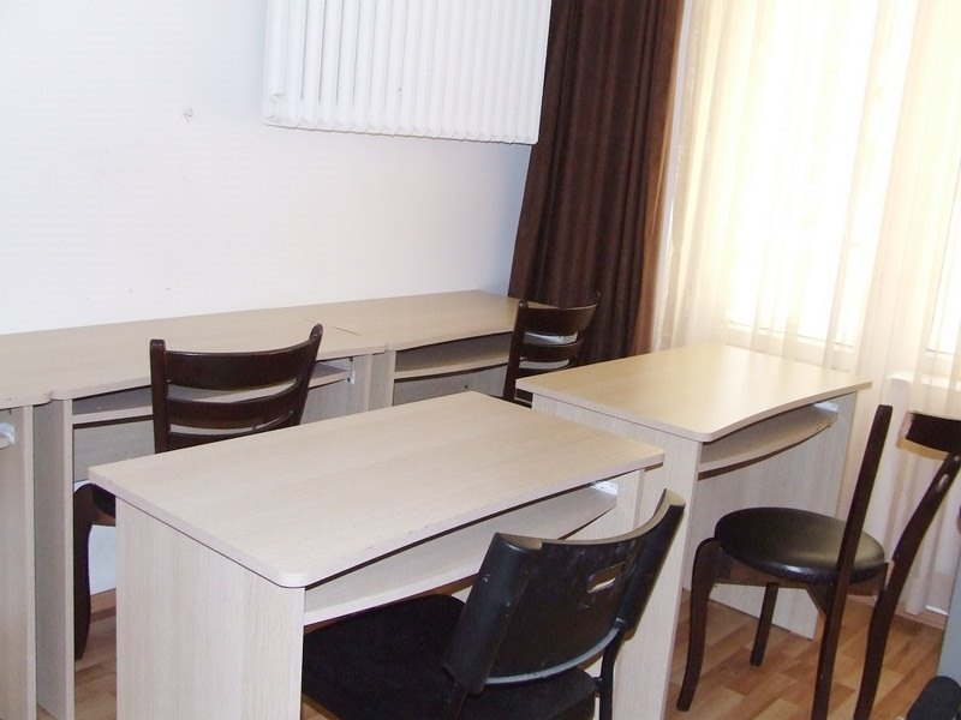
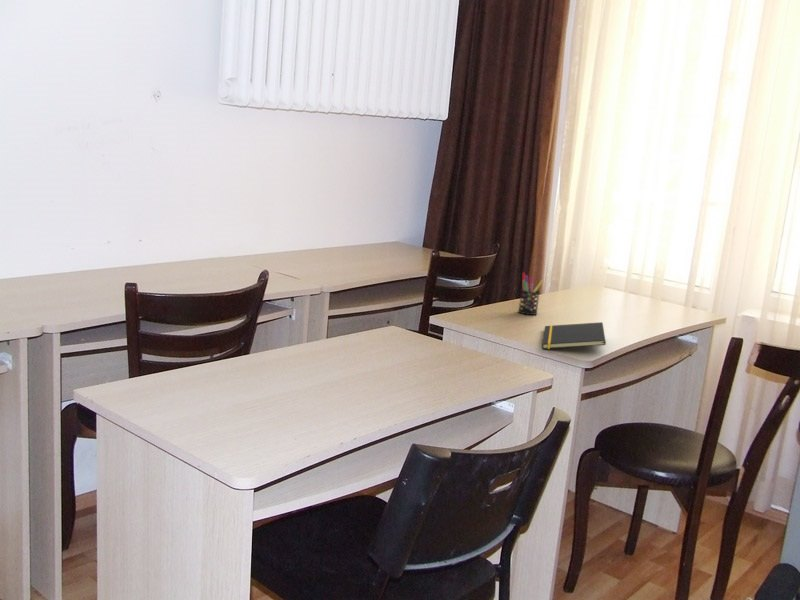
+ pen holder [517,271,544,316]
+ notepad [541,321,607,350]
